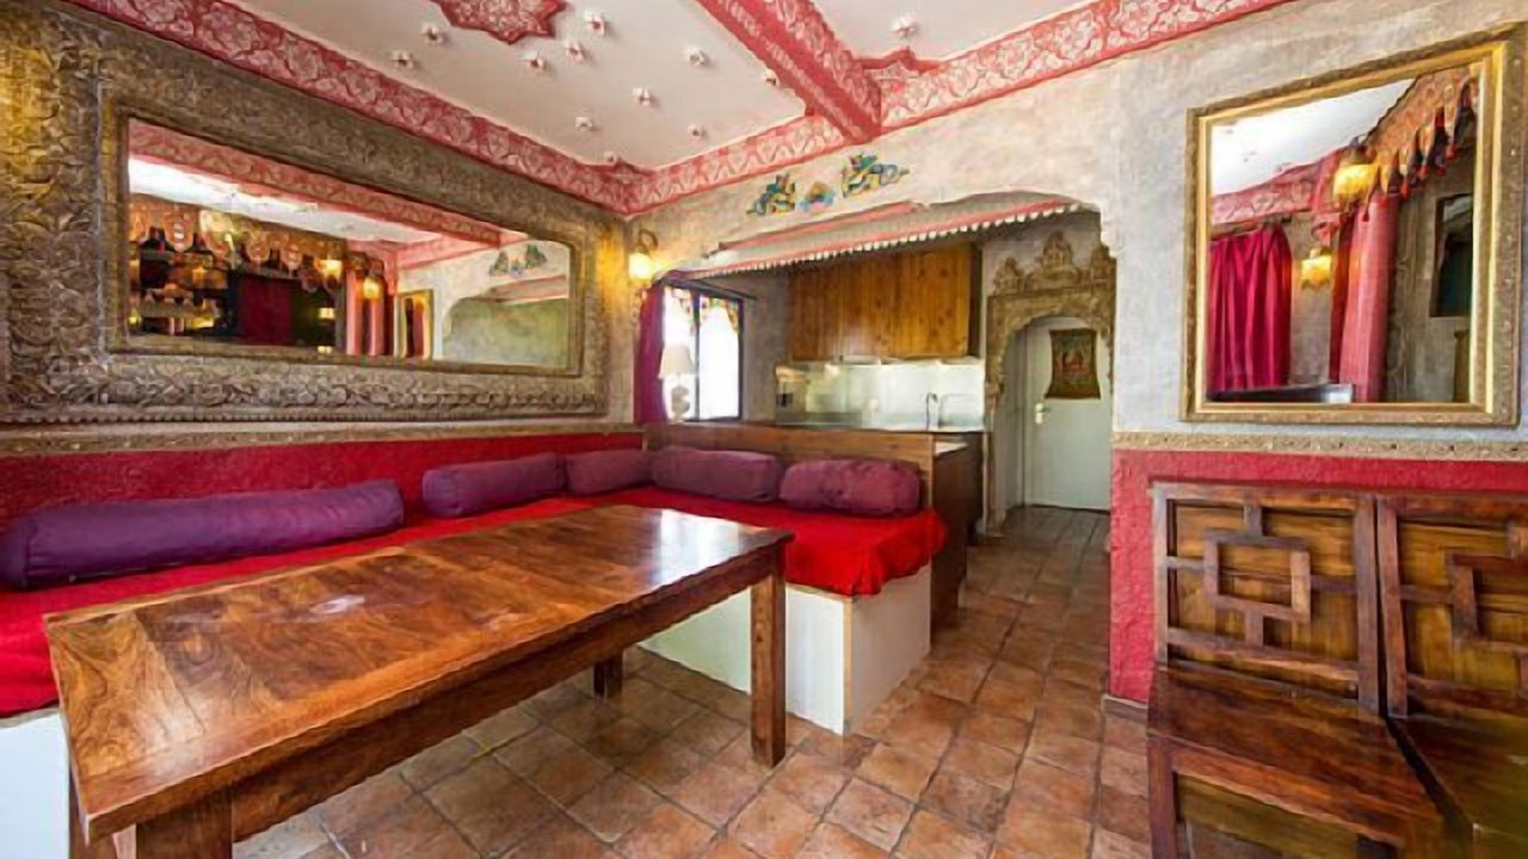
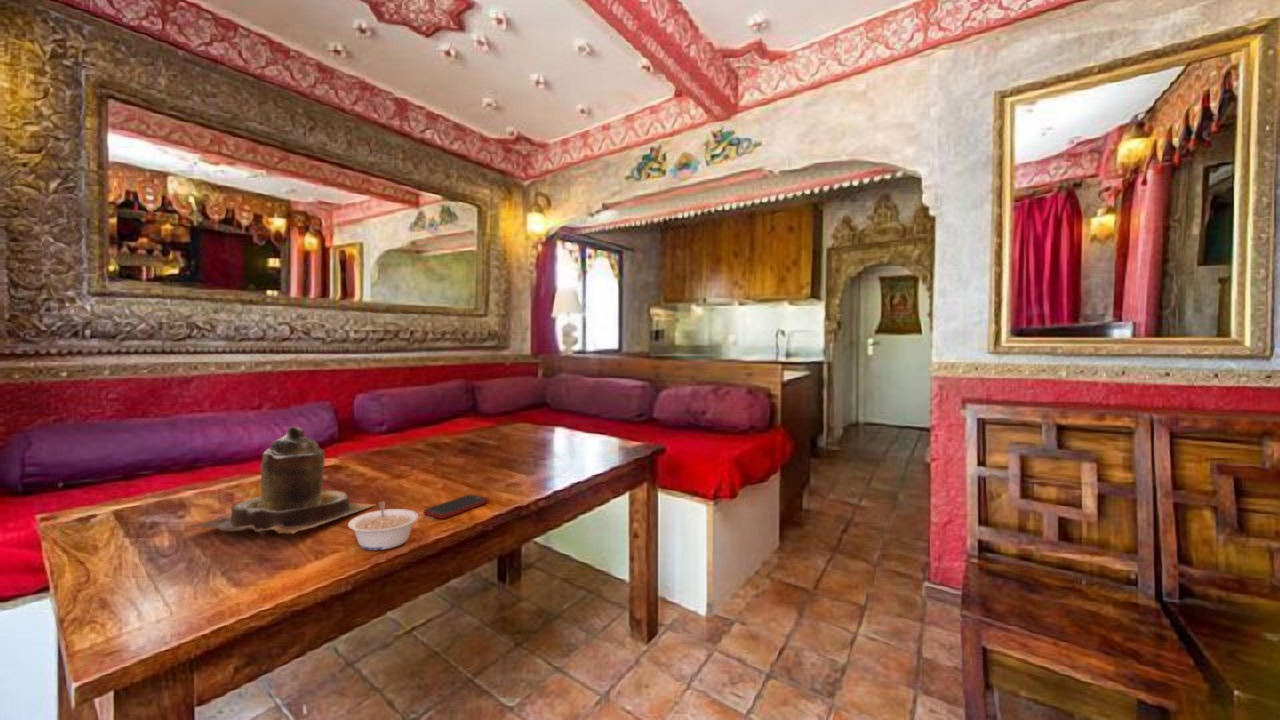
+ teapot [187,426,376,537]
+ legume [347,500,419,551]
+ cell phone [422,493,490,520]
